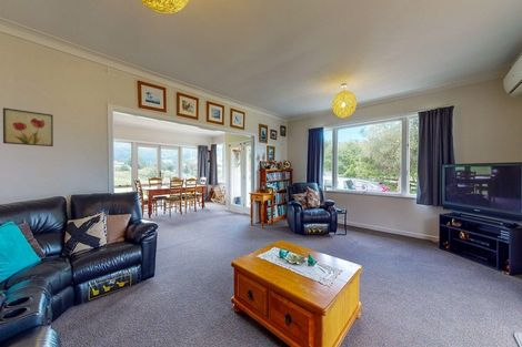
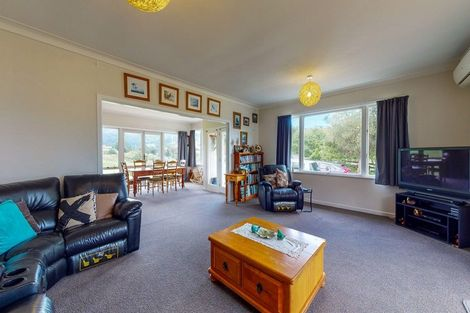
- wall art [2,106,54,147]
